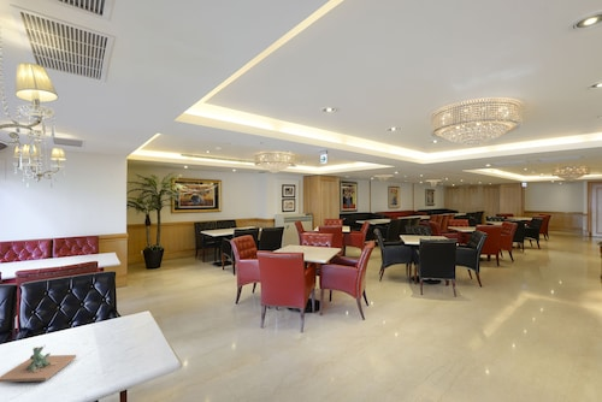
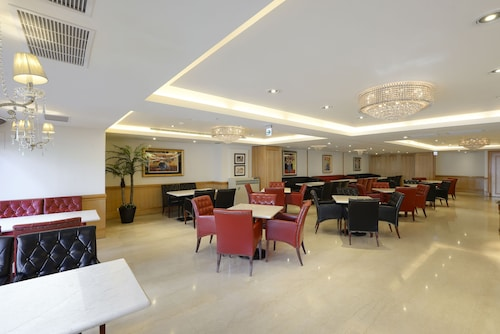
- architectural model [0,345,77,383]
